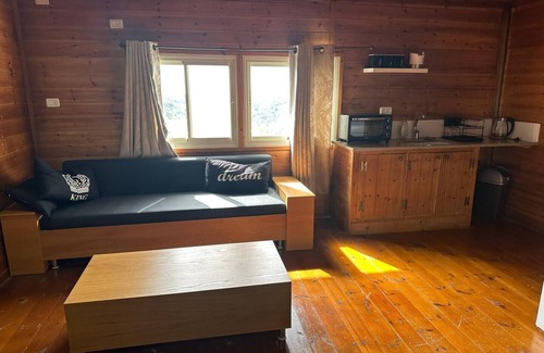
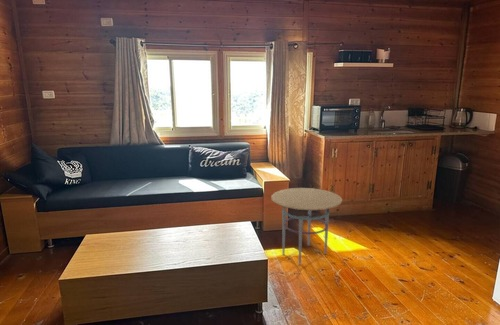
+ side table [270,187,343,266]
